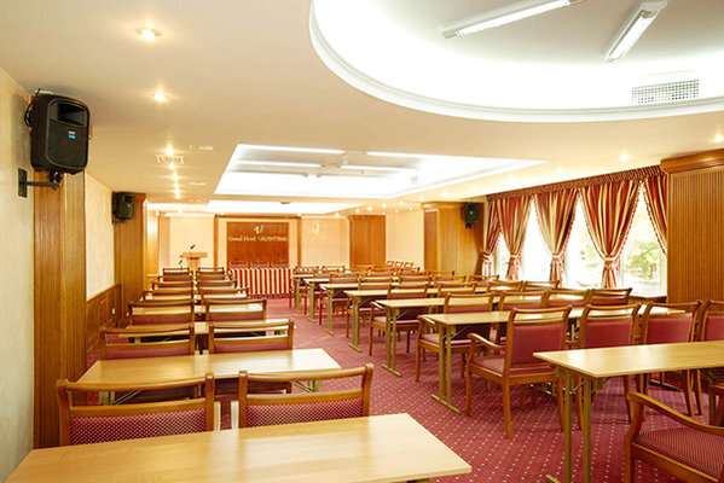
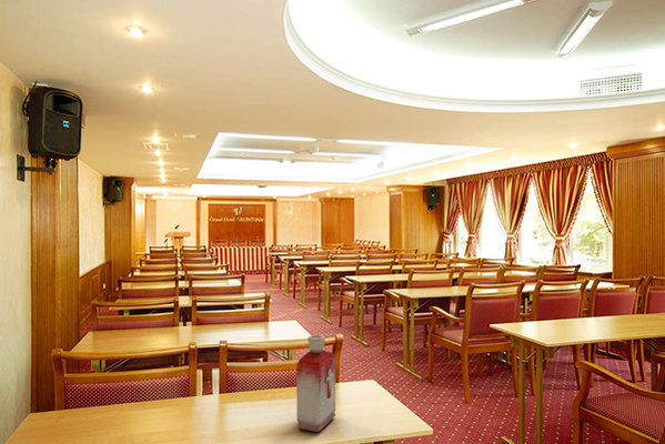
+ bottle [295,334,336,433]
